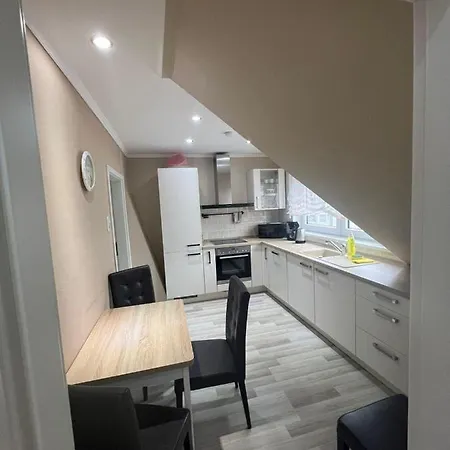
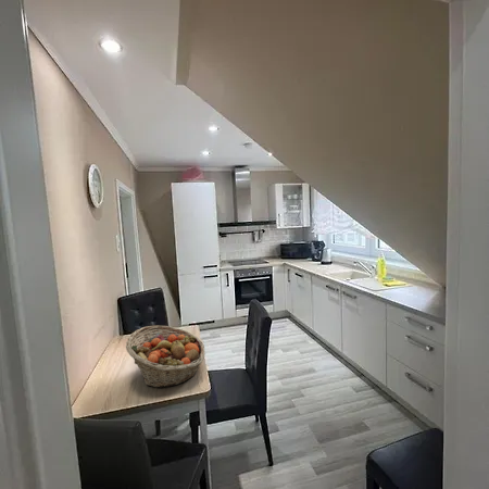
+ fruit basket [125,325,206,389]
